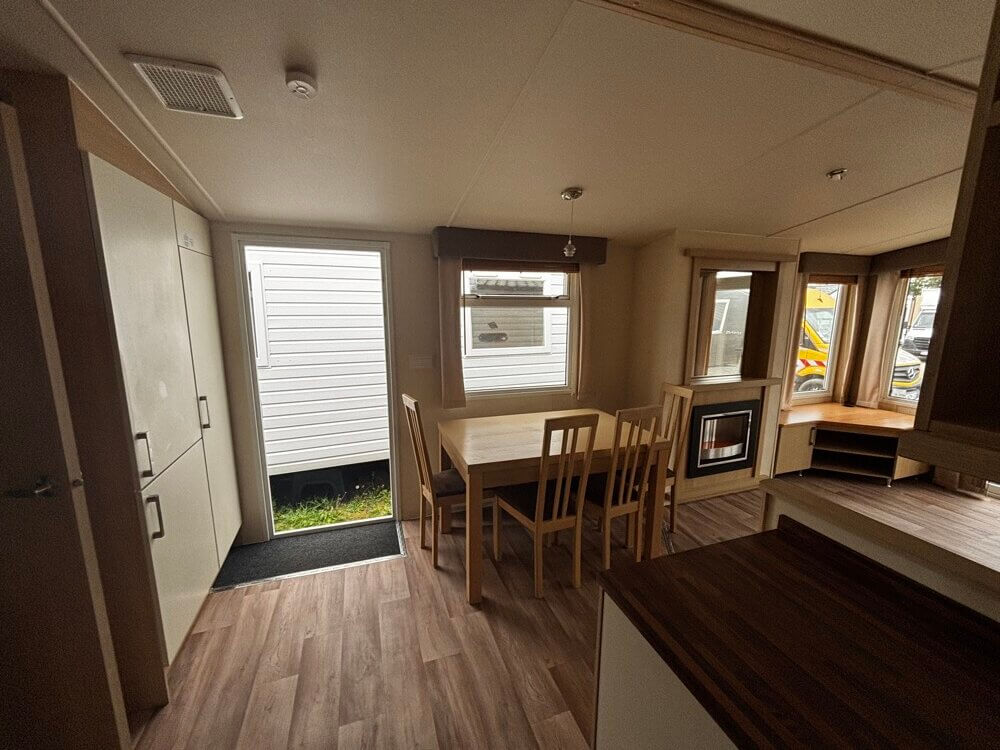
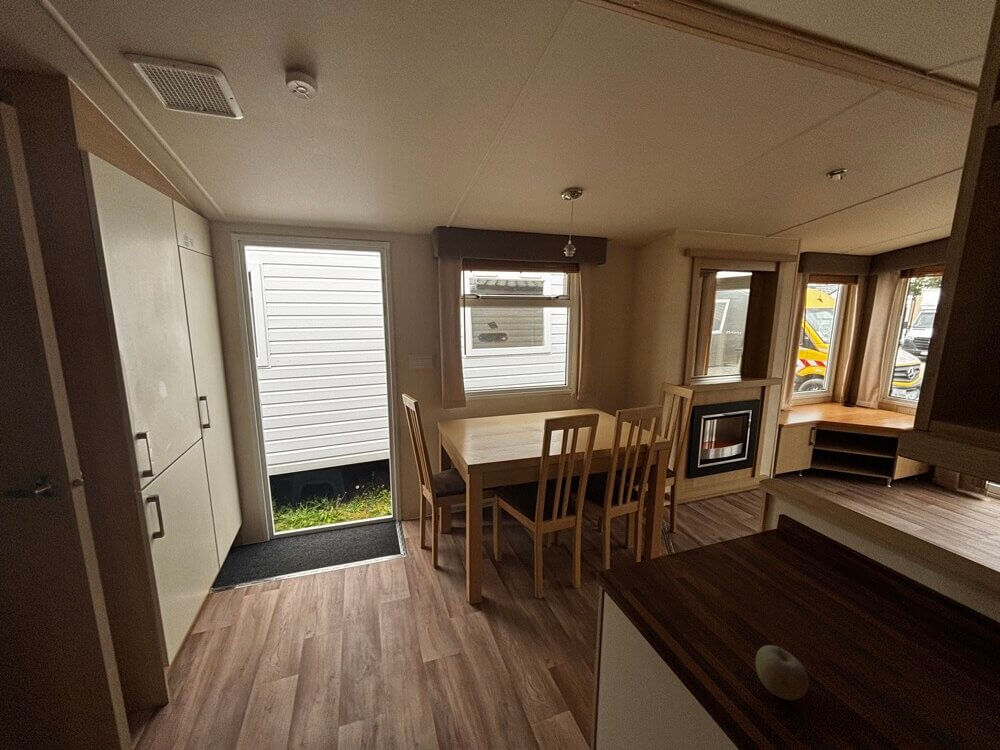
+ fruit [754,644,810,701]
